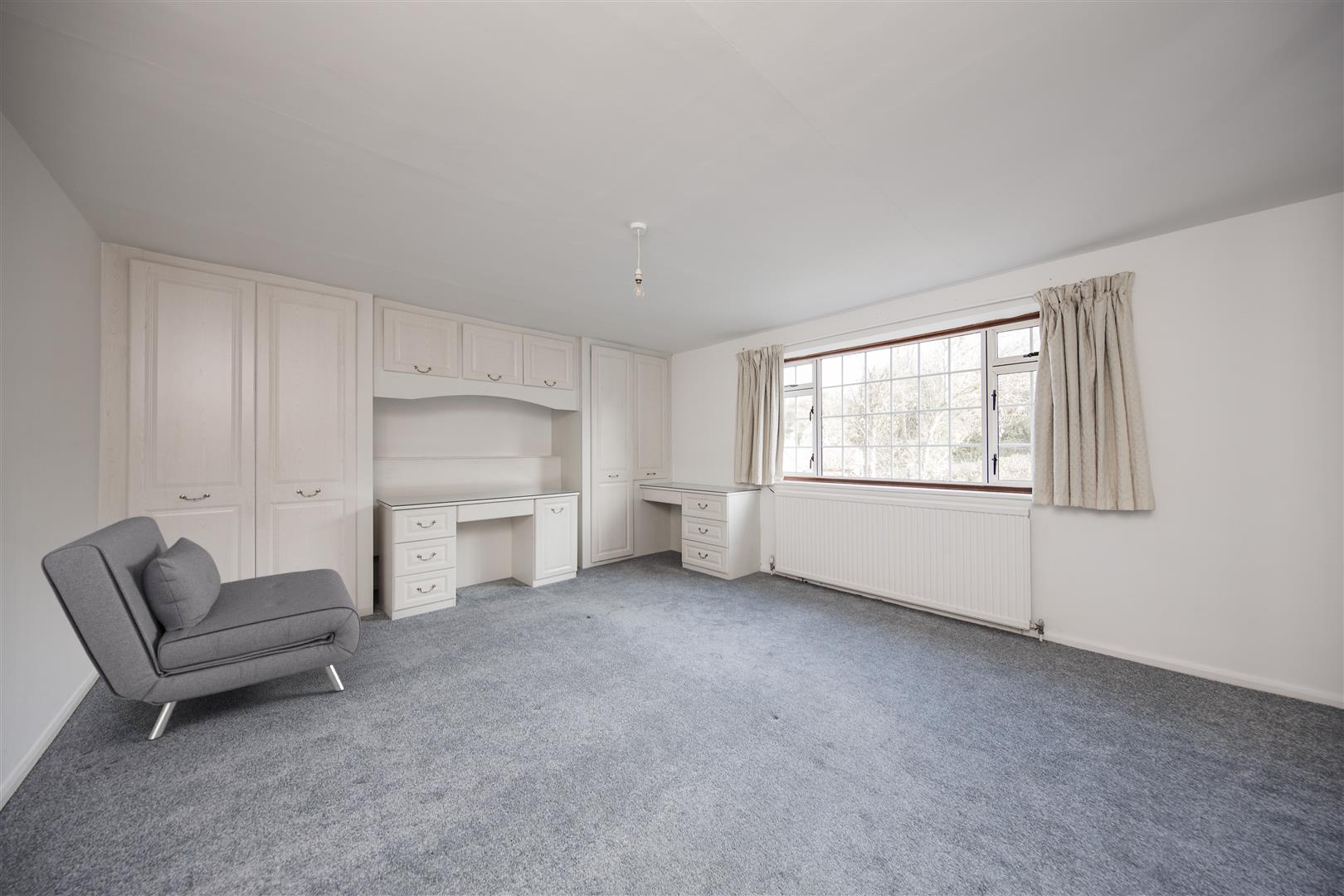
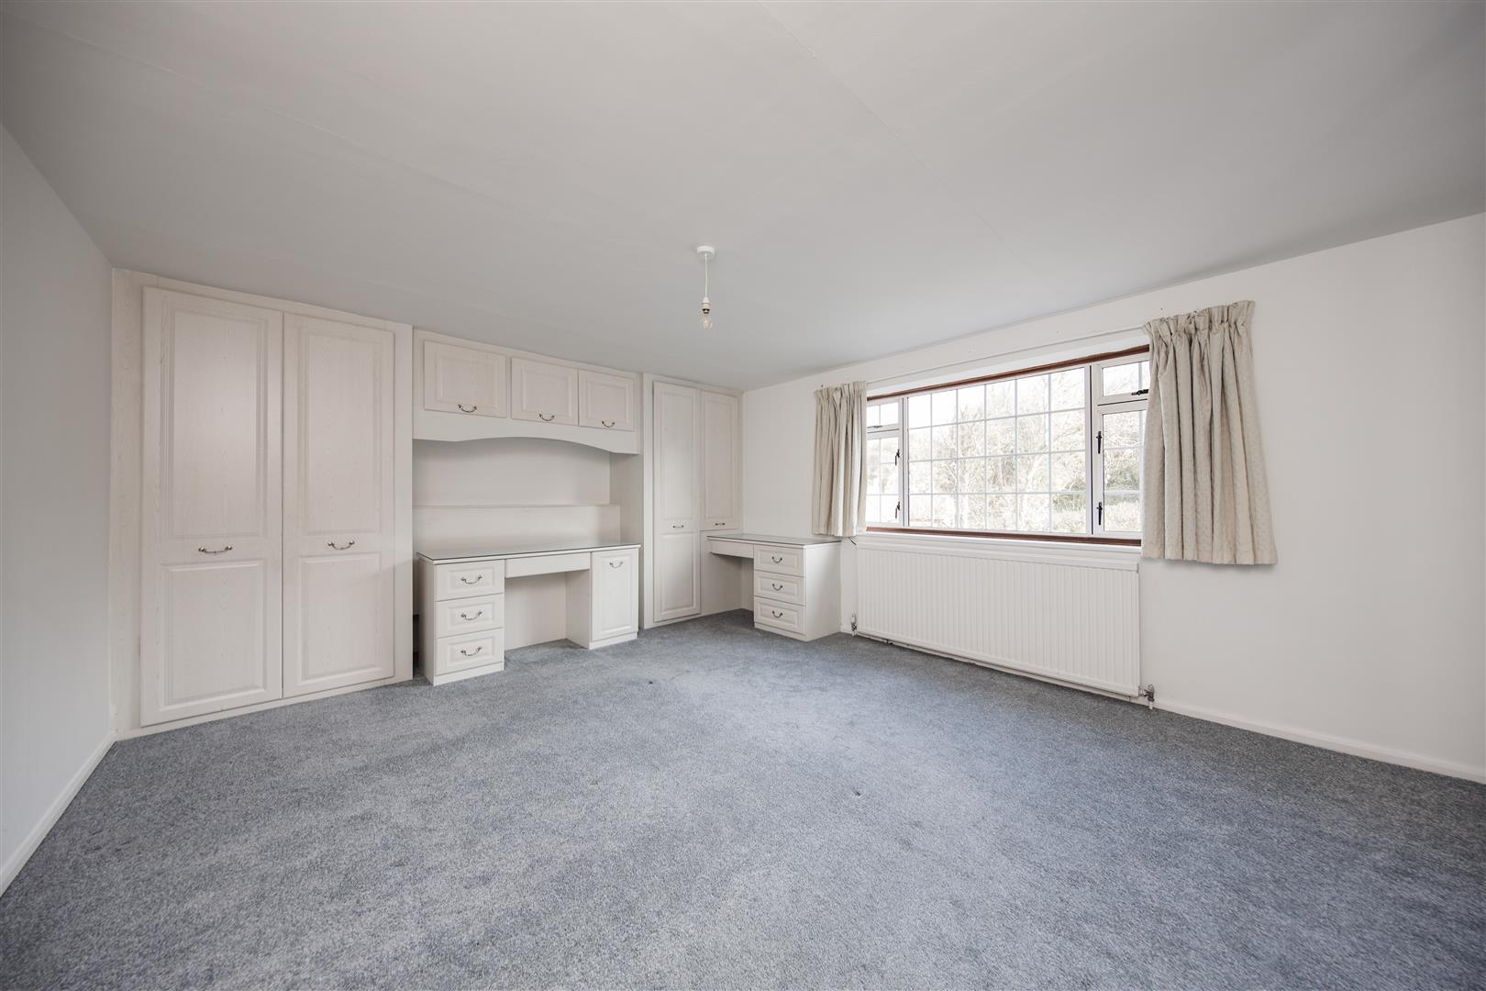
- sofa [40,515,362,741]
